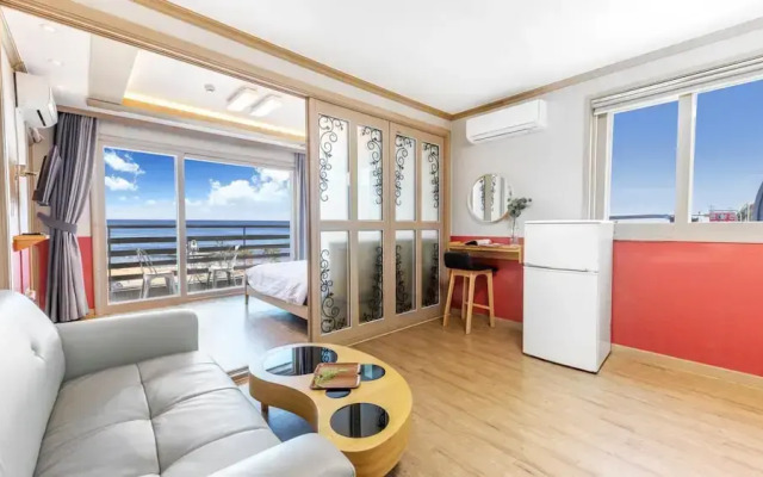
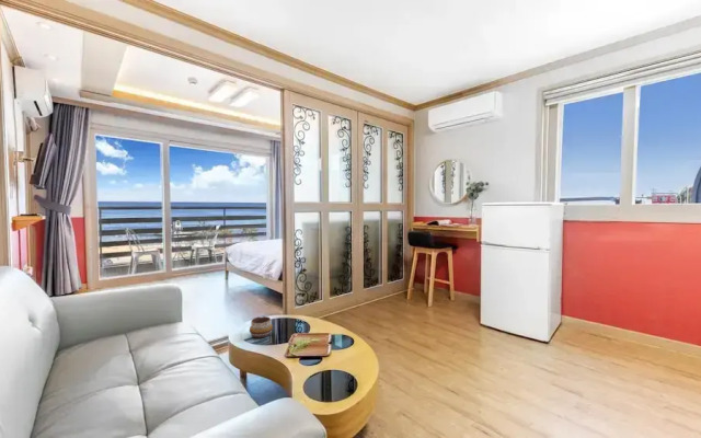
+ decorative bowl [249,315,274,339]
